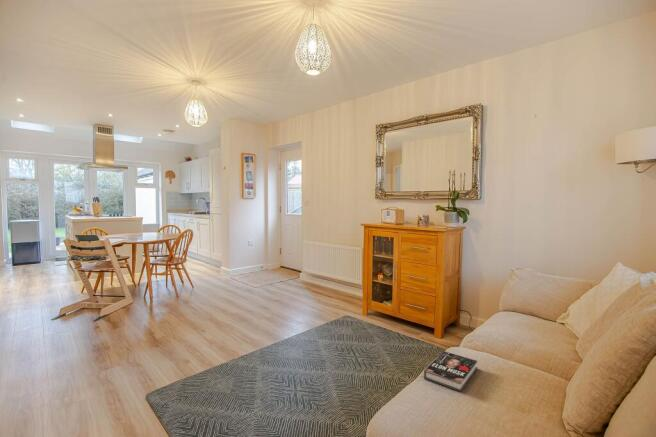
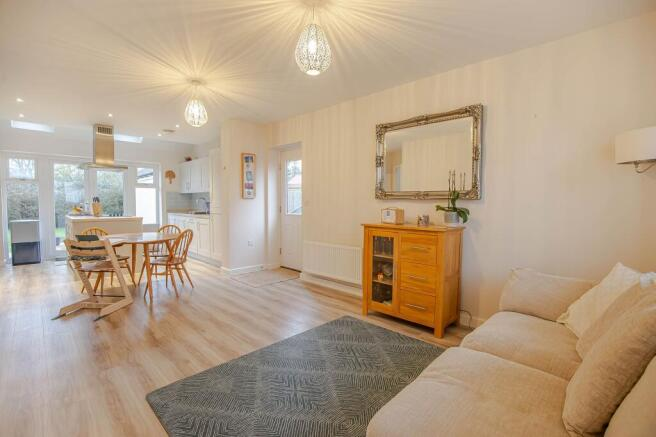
- book [423,350,478,392]
